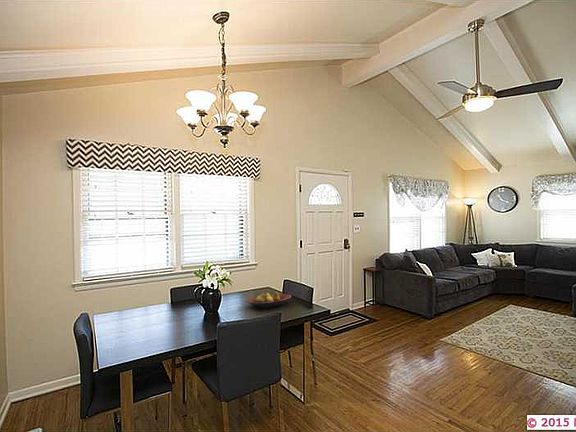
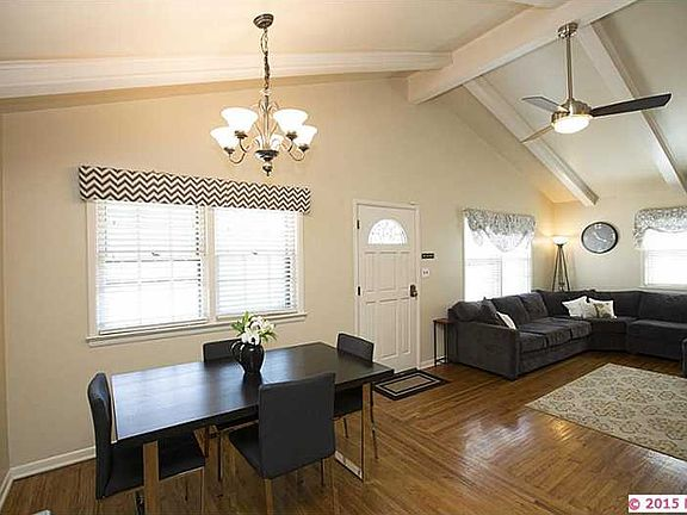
- fruit bowl [245,291,292,310]
